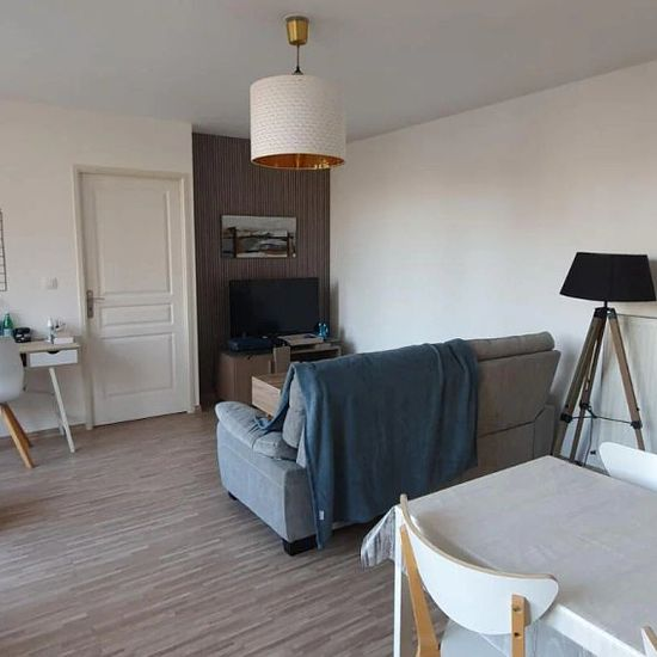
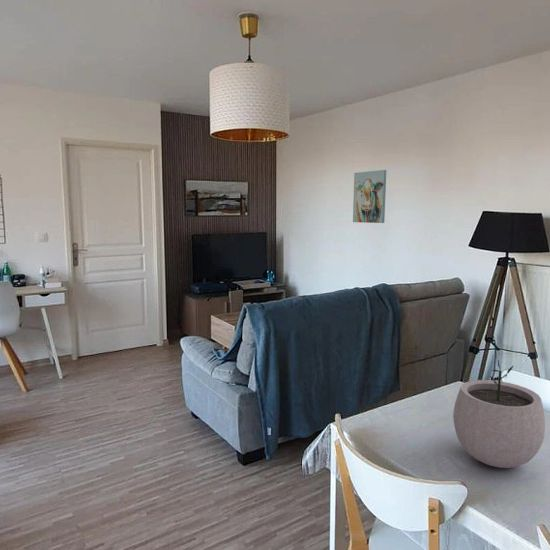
+ wall art [352,169,387,224]
+ plant pot [452,359,546,469]
